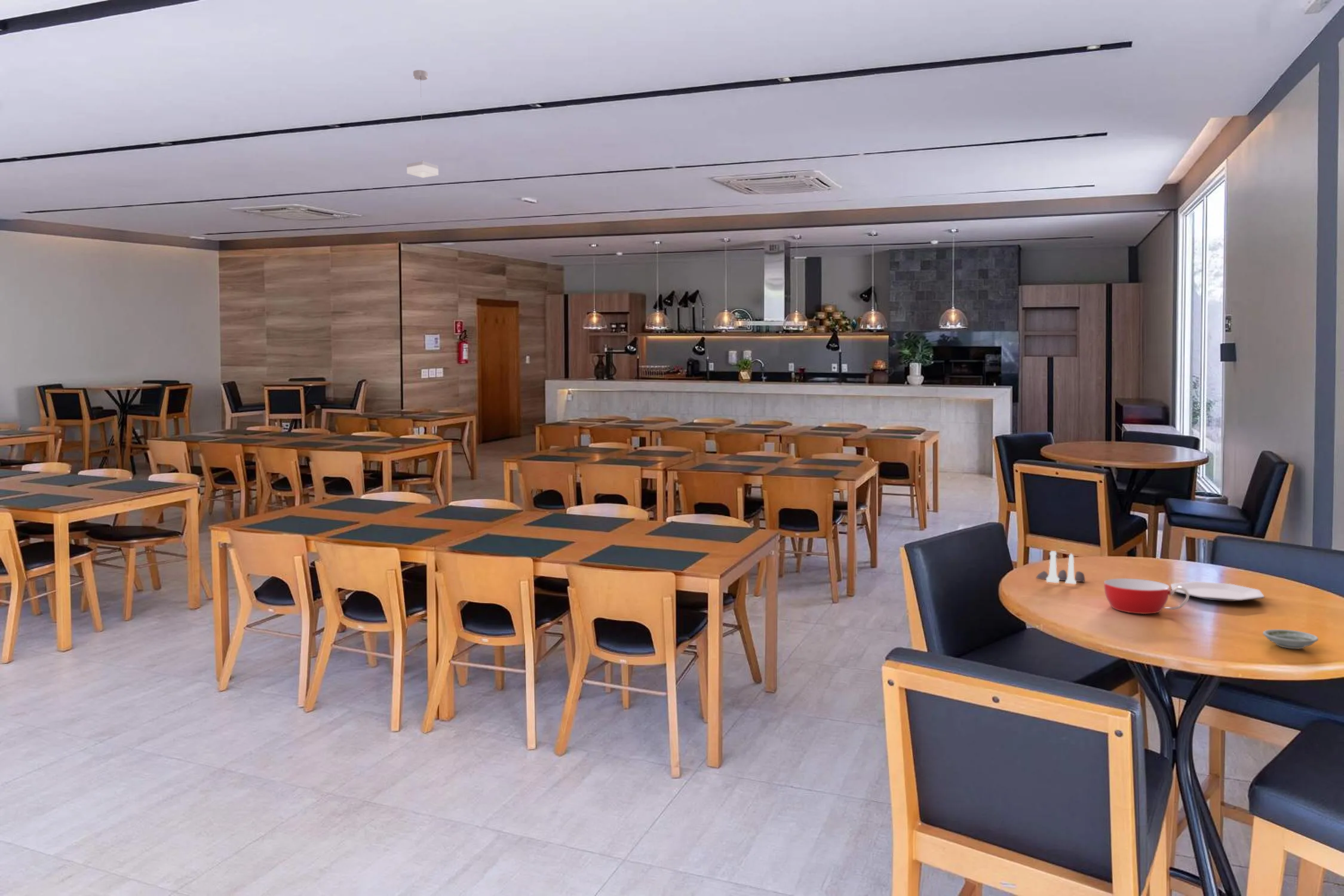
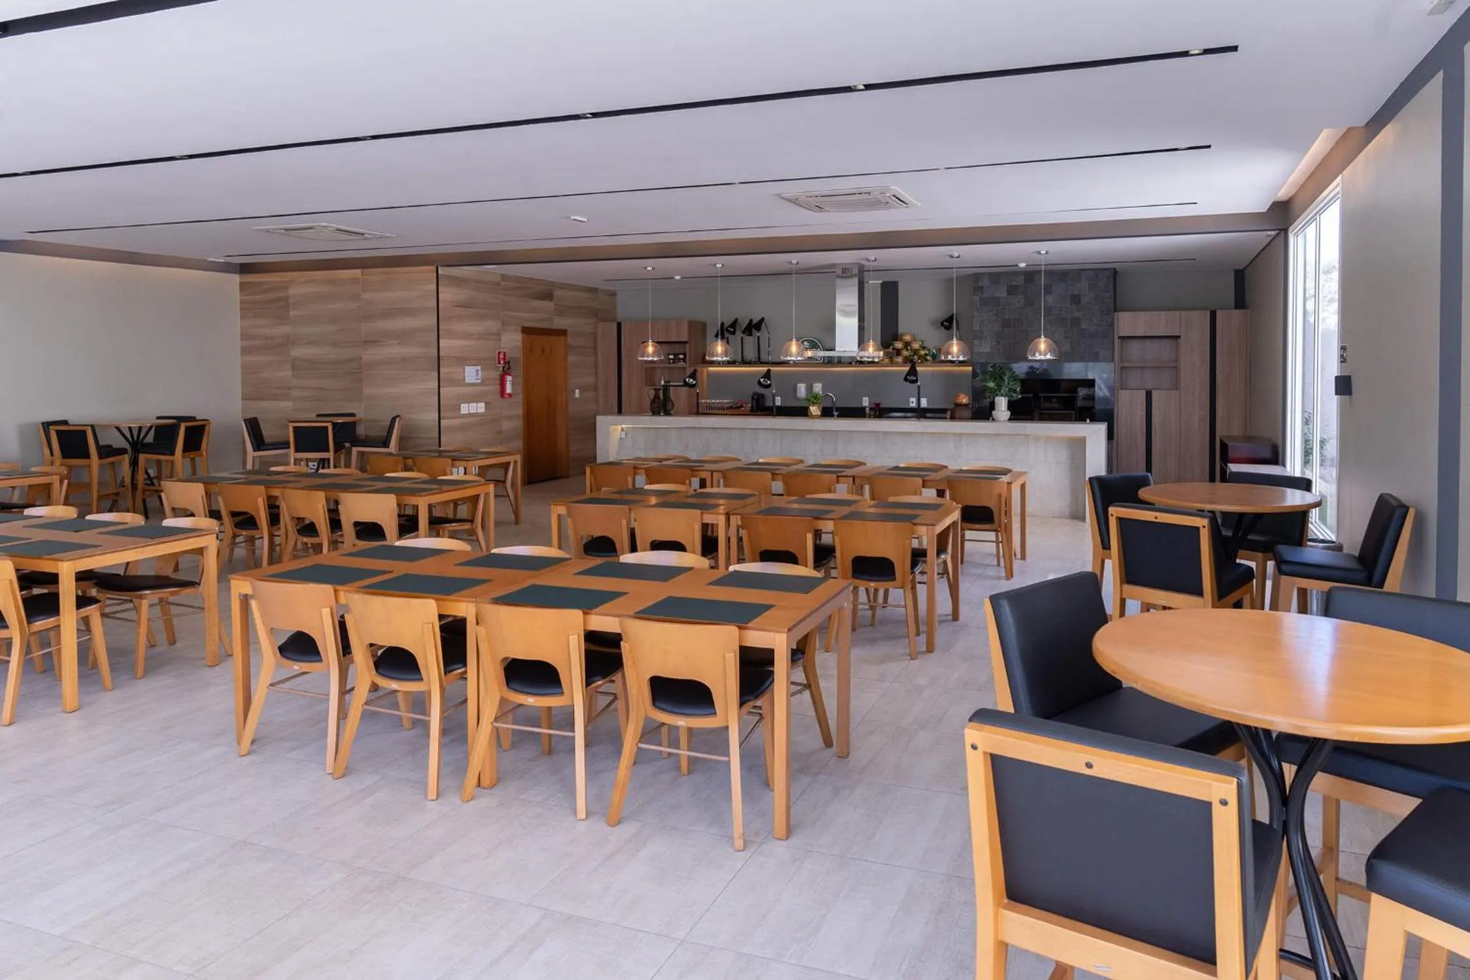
- saucer [1262,629,1319,649]
- plate [1170,581,1265,602]
- salt and pepper shaker set [1036,550,1086,585]
- pendant lamp [406,69,439,179]
- bowl [1103,578,1190,615]
